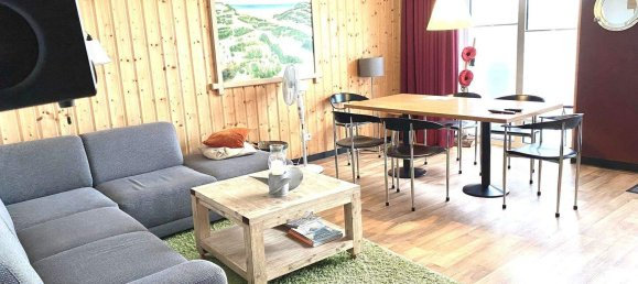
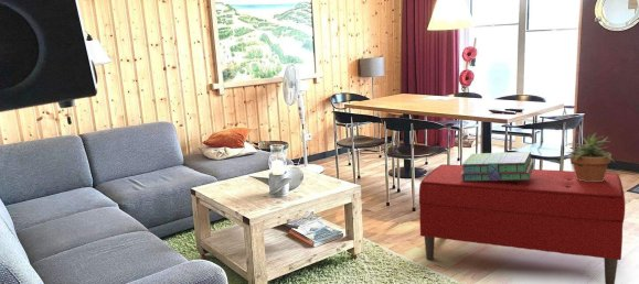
+ potted plant [565,131,617,182]
+ bench [418,163,626,284]
+ stack of books [460,151,534,182]
